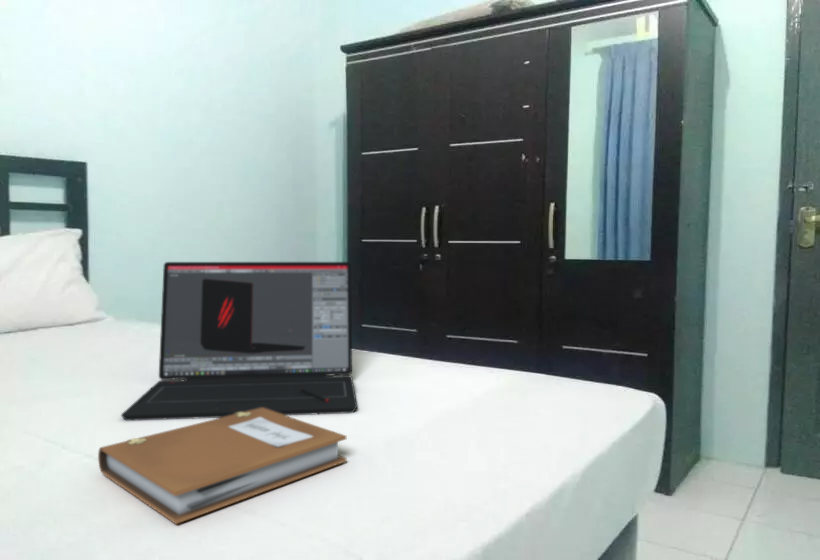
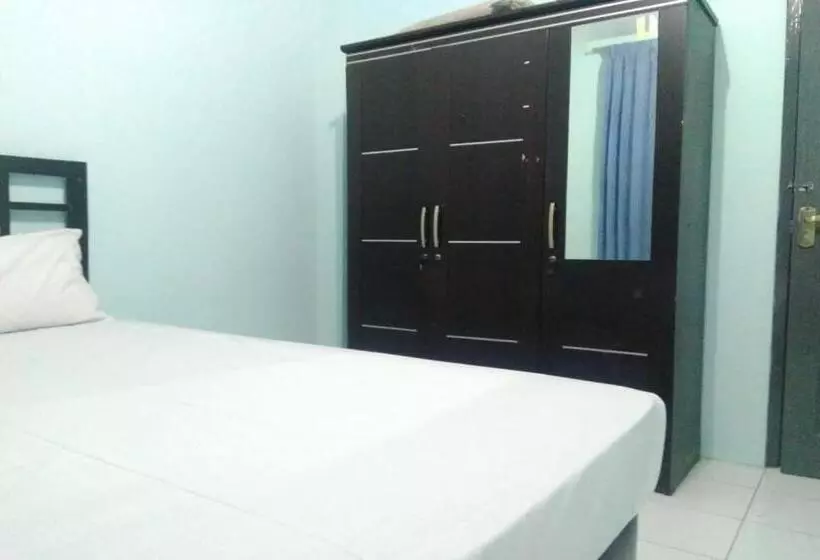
- notebook [97,408,348,525]
- laptop [120,261,358,422]
